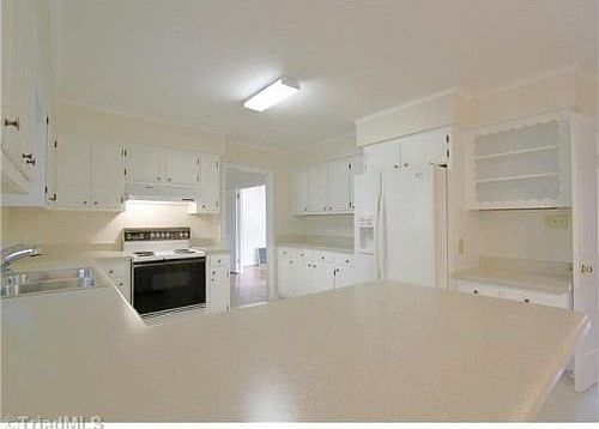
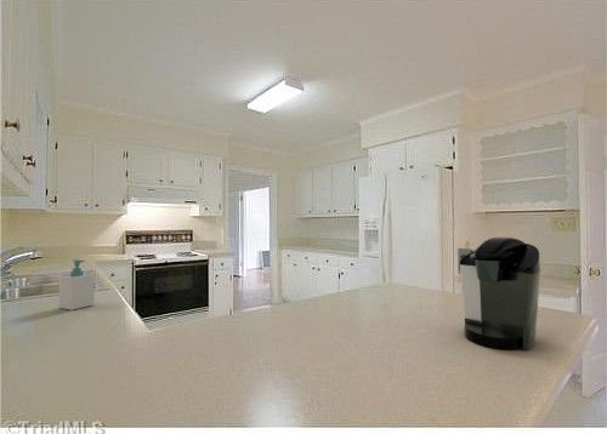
+ coffee maker [456,236,541,352]
+ soap bottle [58,258,96,312]
